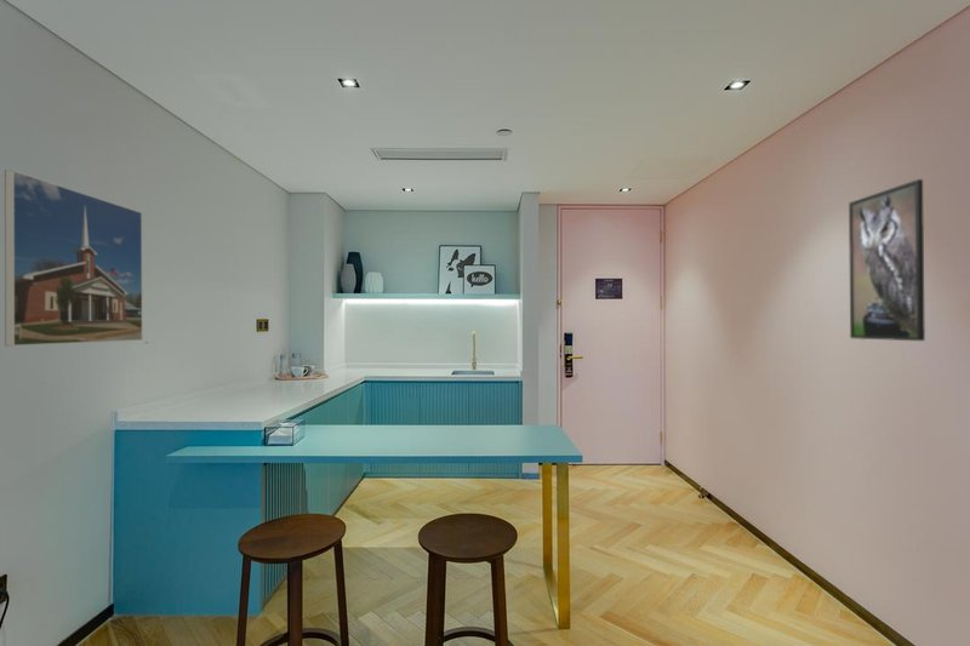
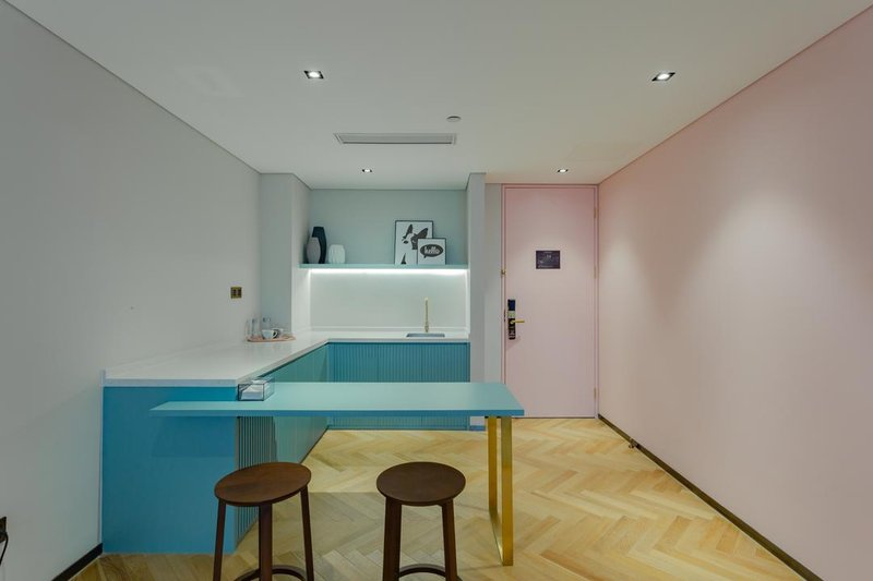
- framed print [4,168,144,348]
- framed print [848,178,926,342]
